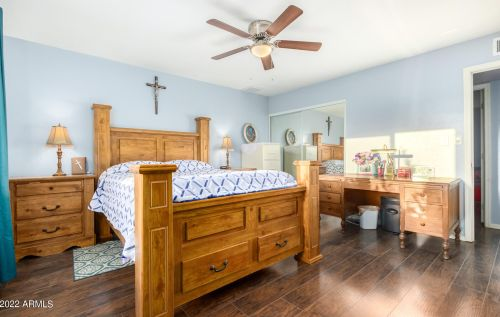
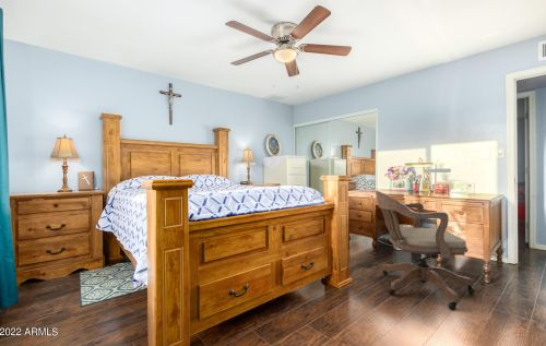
+ chair [375,190,476,311]
